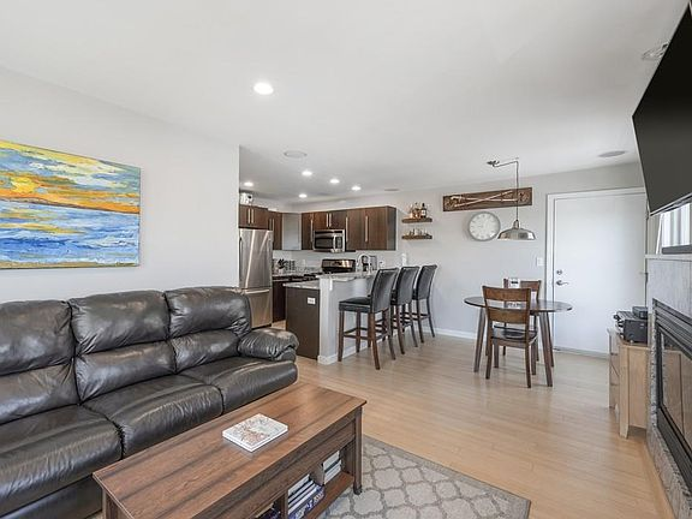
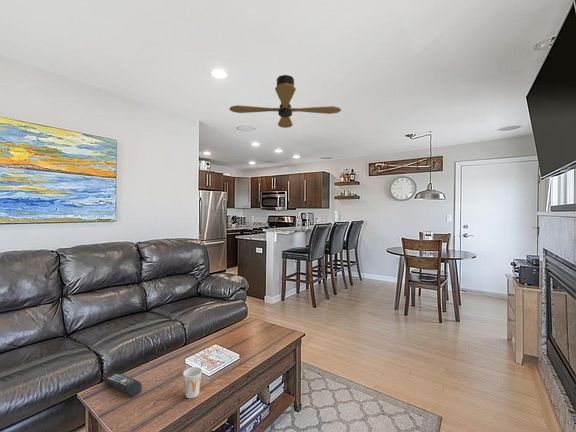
+ ceiling fan [228,74,342,129]
+ remote control [103,372,143,398]
+ cup [182,366,203,399]
